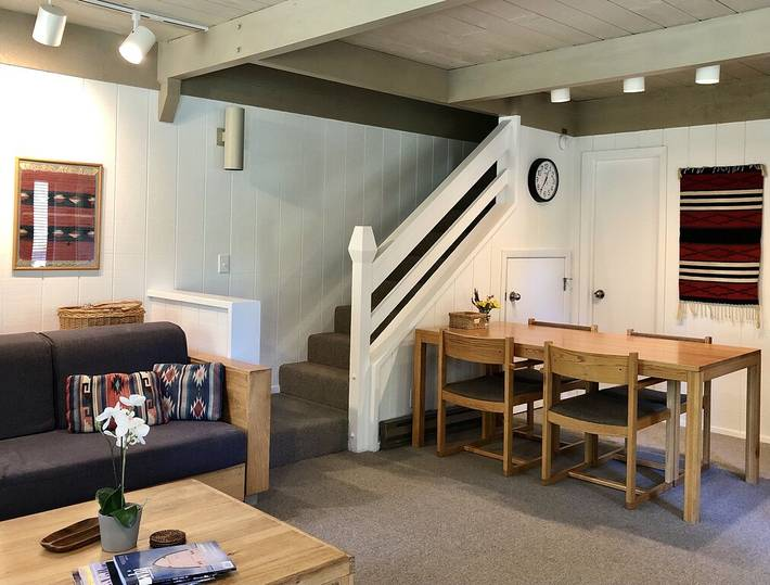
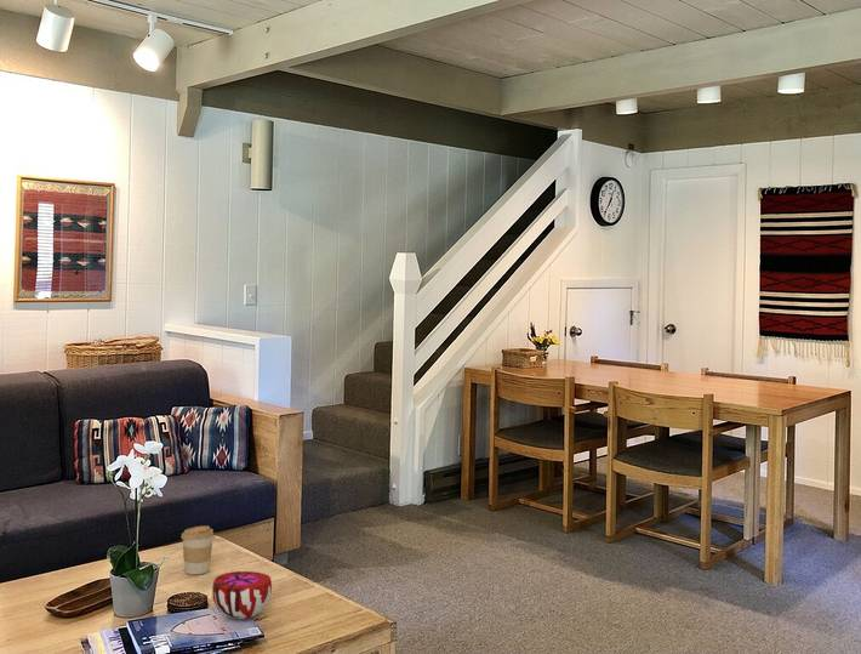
+ coffee cup [181,525,215,575]
+ decorative bowl [211,570,273,620]
